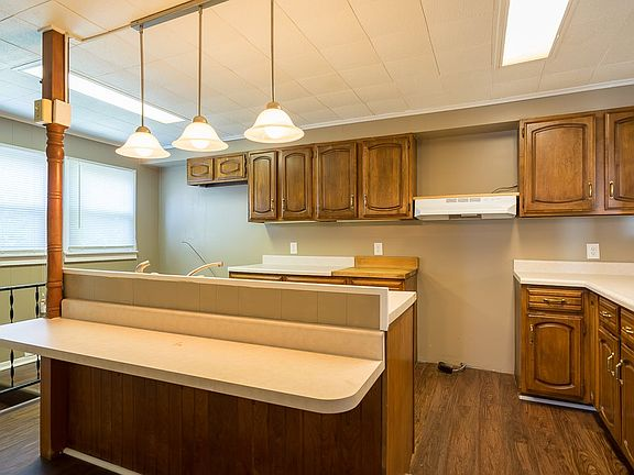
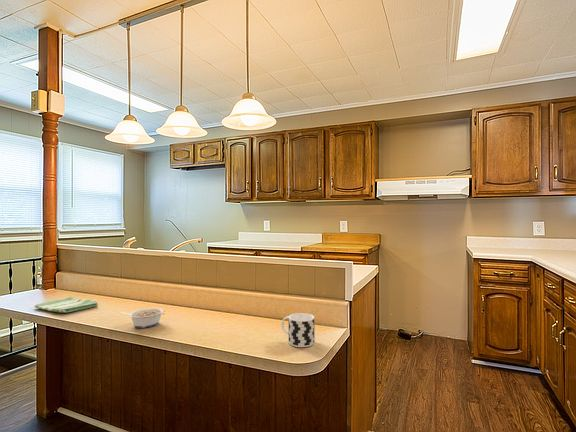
+ legume [120,307,165,329]
+ dish towel [34,296,99,314]
+ cup [281,312,315,348]
